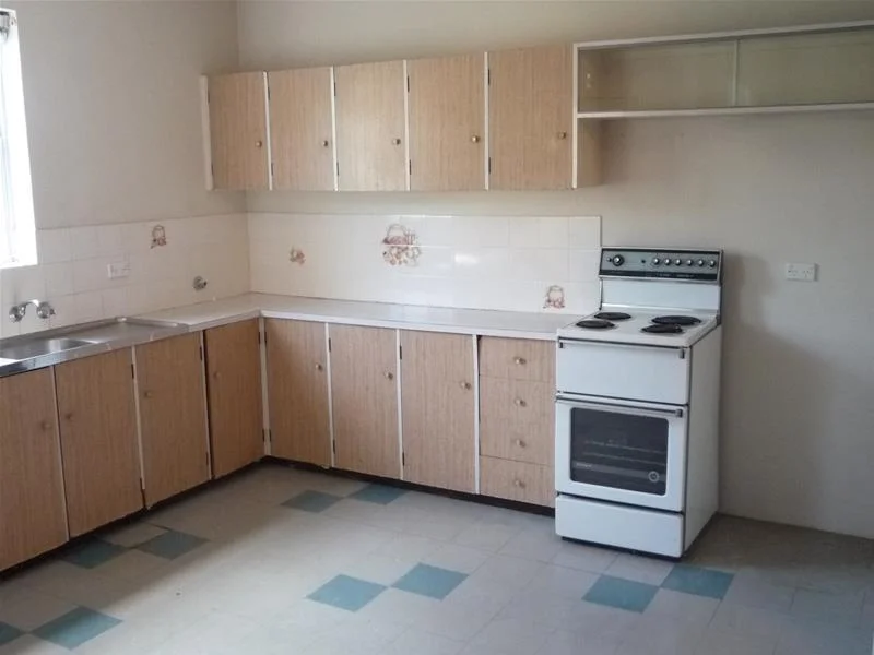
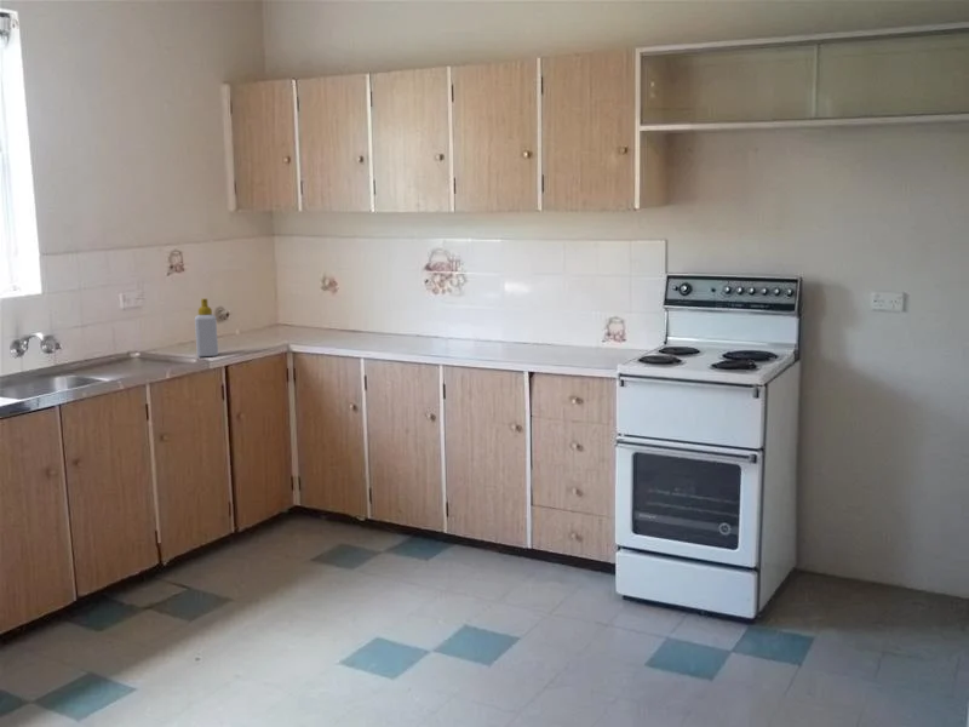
+ soap bottle [194,298,219,357]
